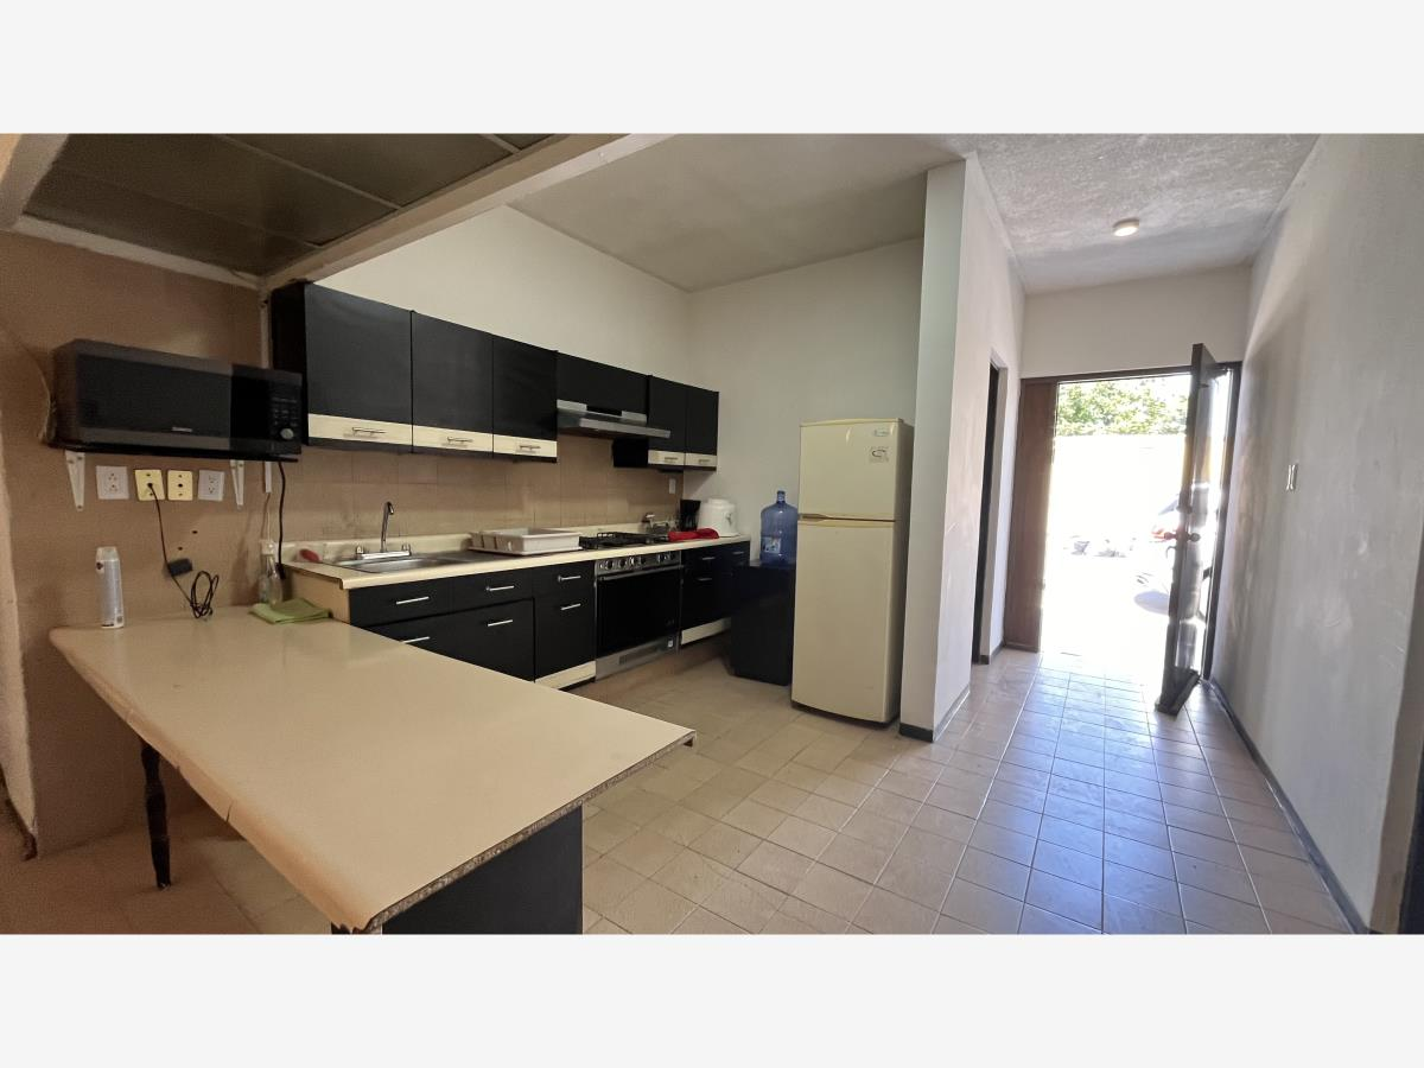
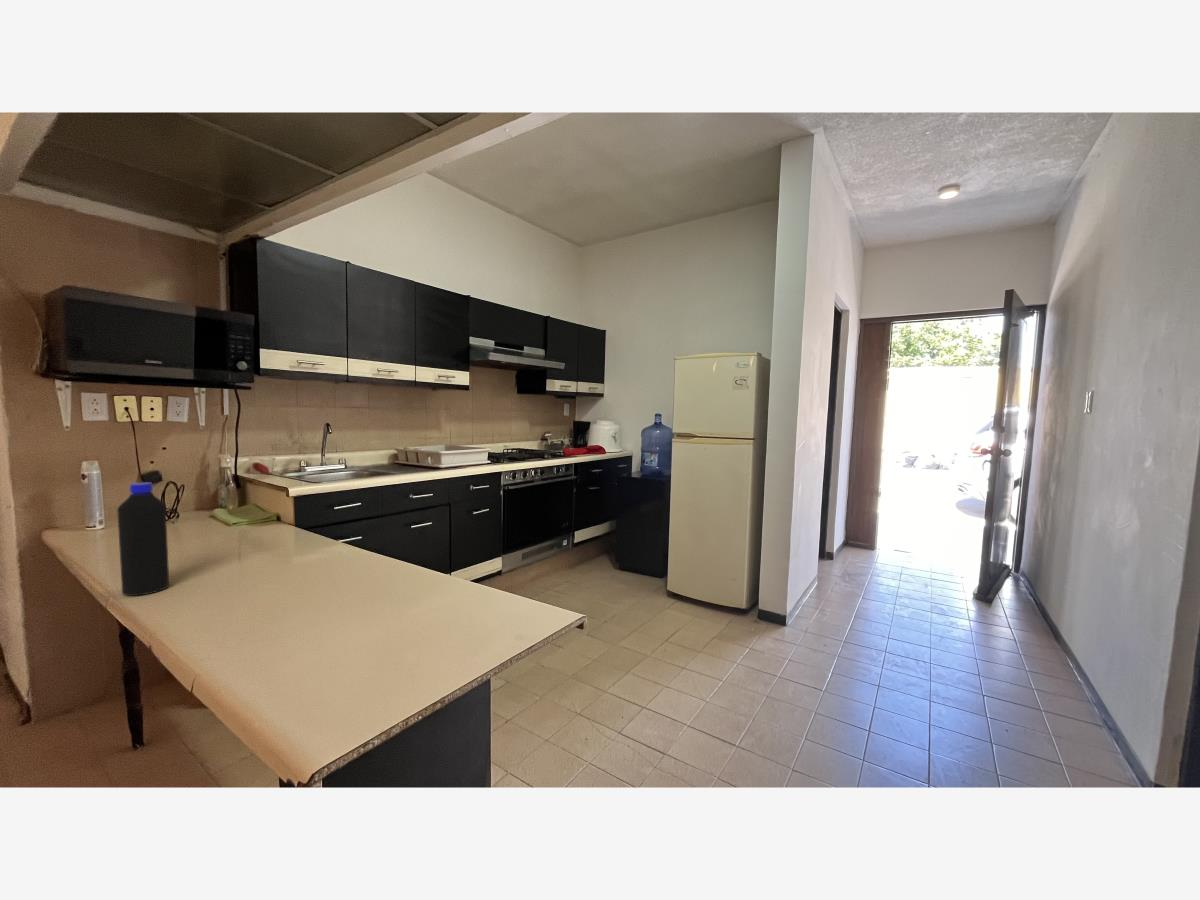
+ bottle [116,481,170,597]
